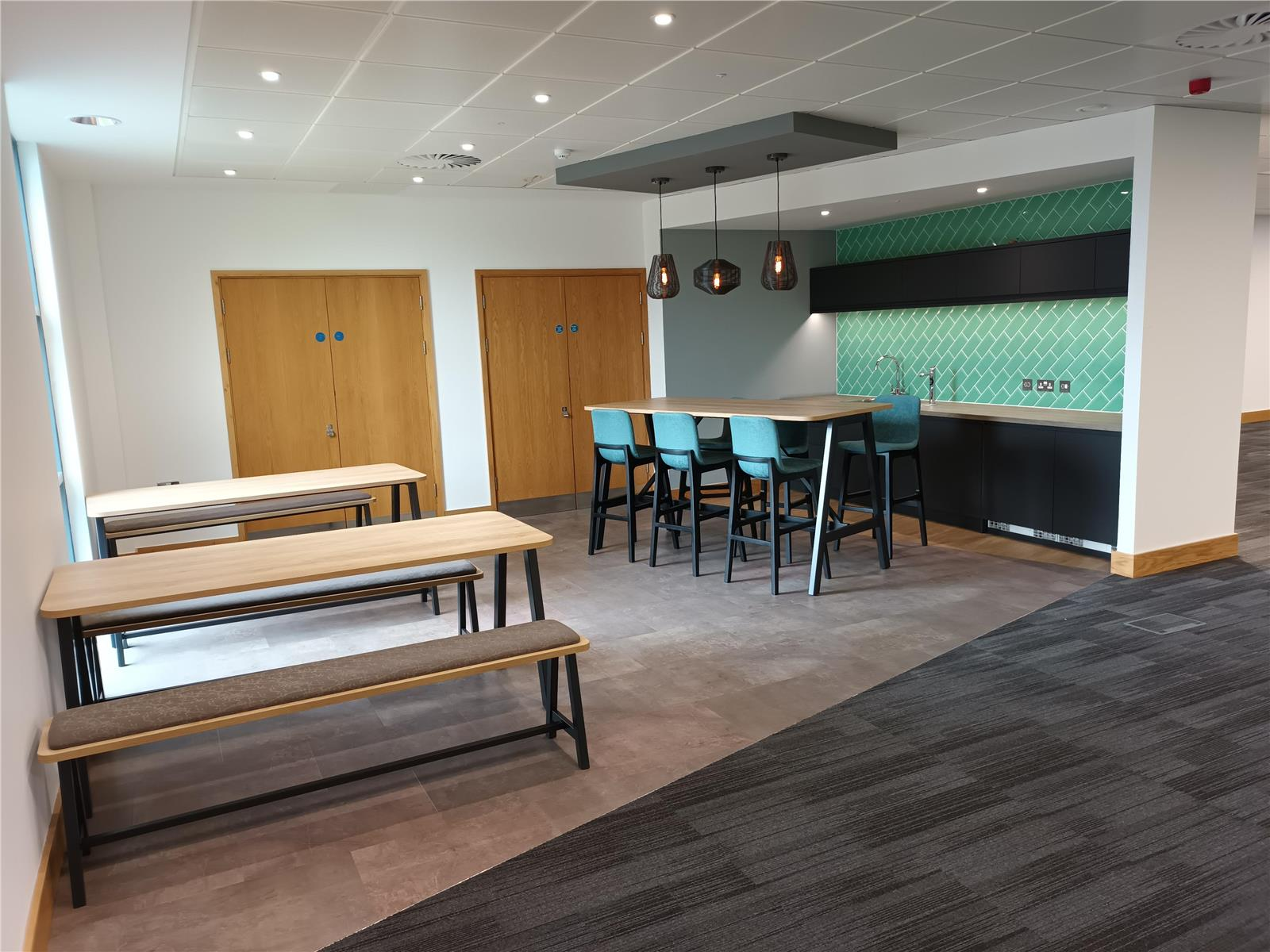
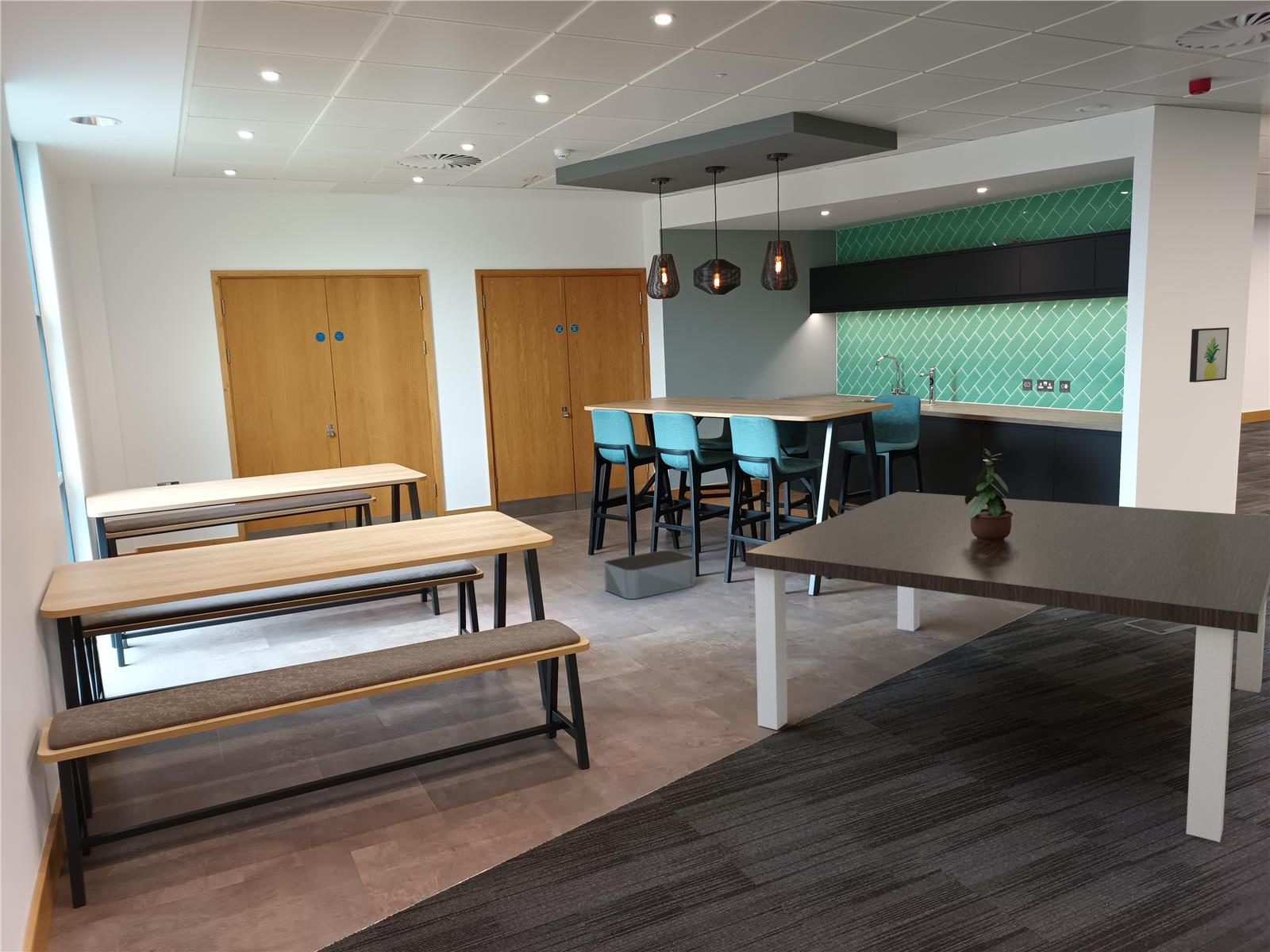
+ potted plant [964,447,1017,542]
+ dining table [745,491,1270,843]
+ storage bin [603,550,696,600]
+ wall art [1189,327,1230,383]
